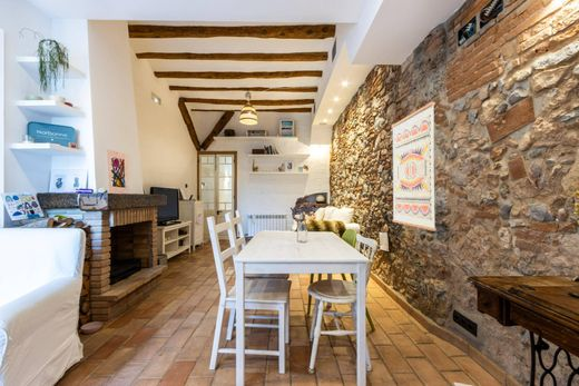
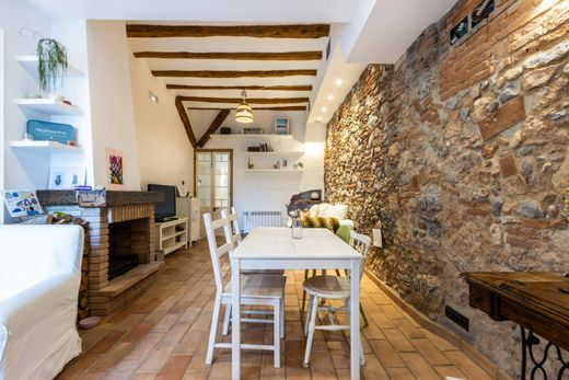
- wall art [391,101,438,231]
